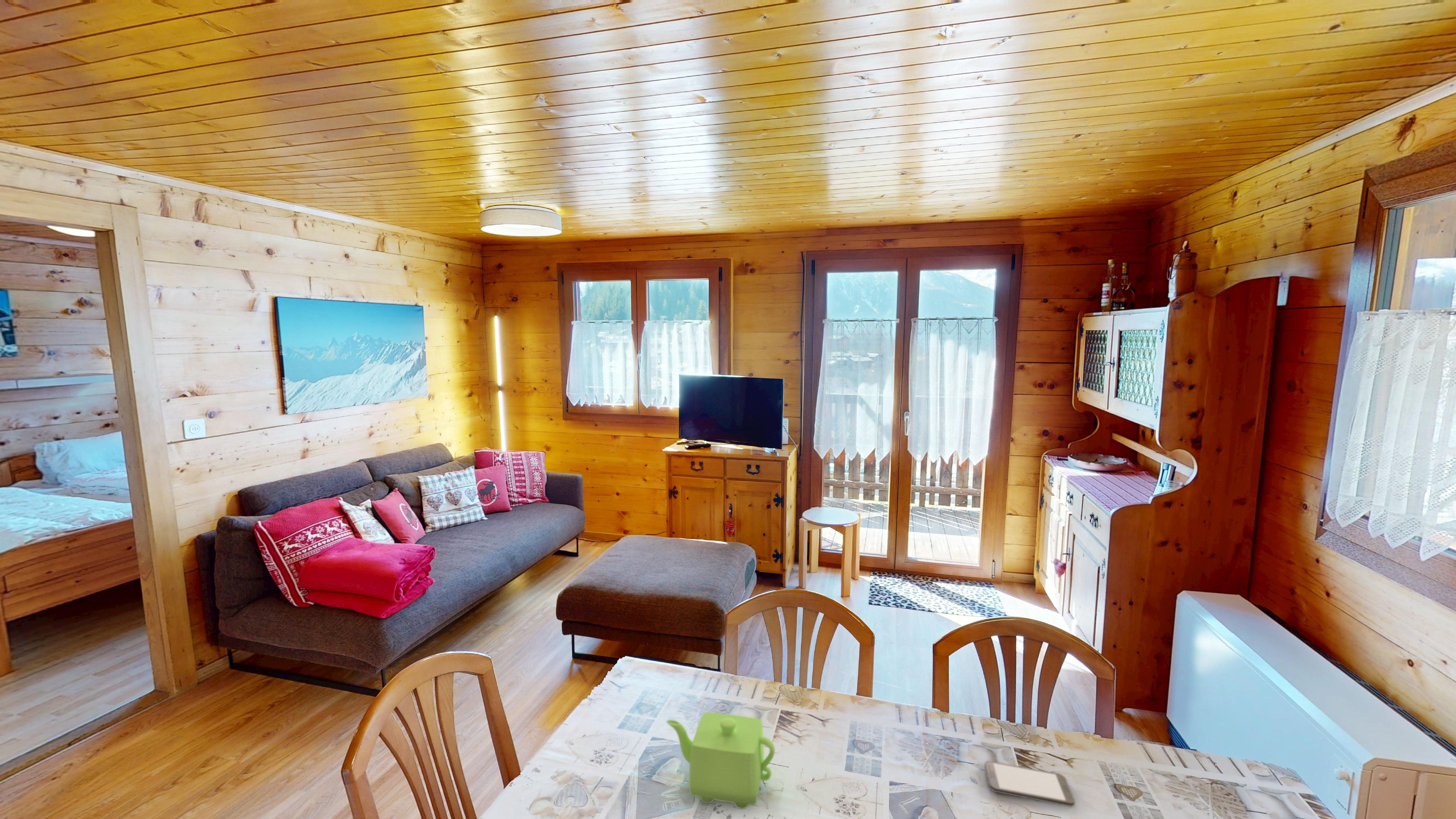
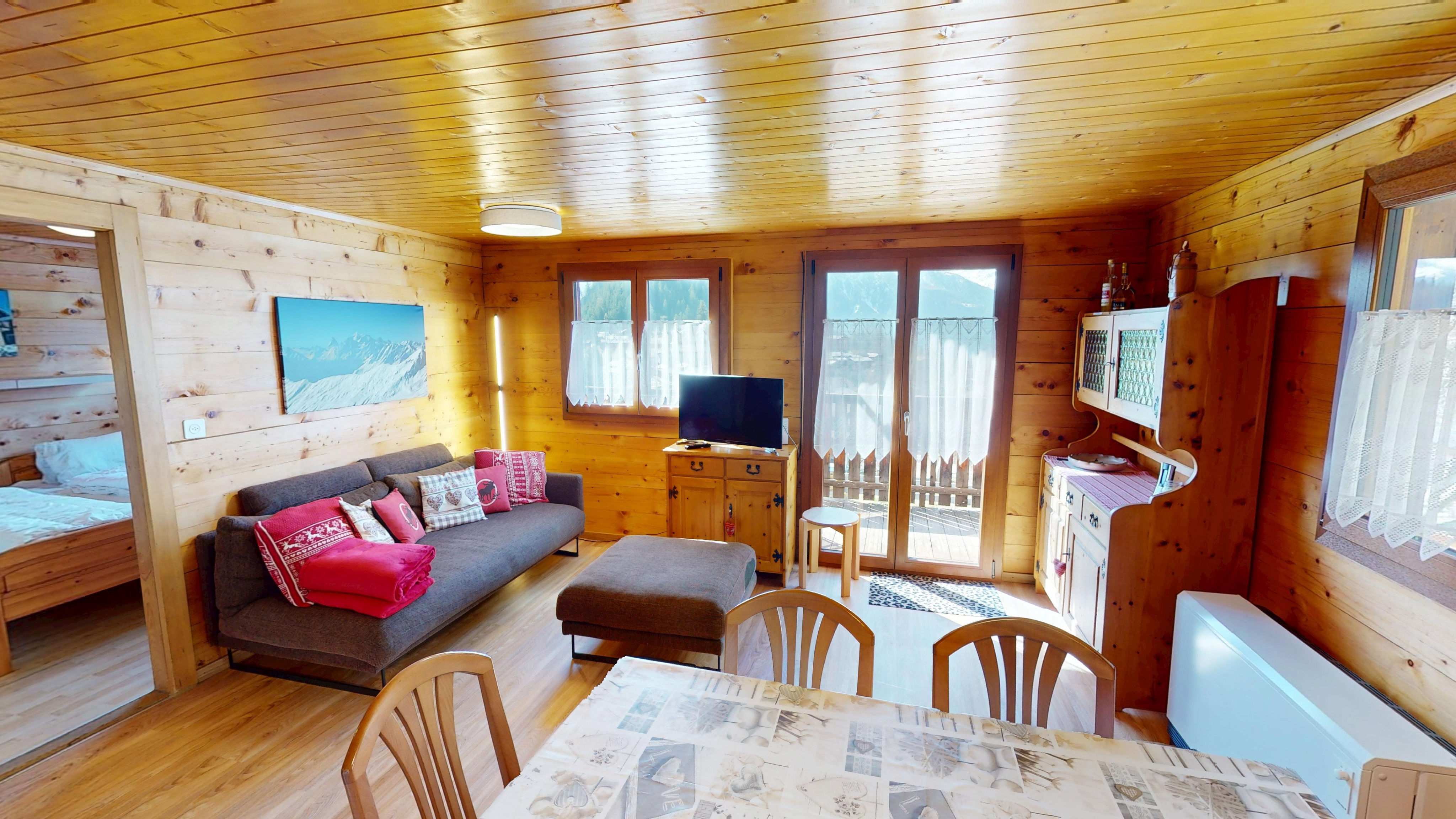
- smartphone [984,761,1075,807]
- teapot [666,712,775,809]
